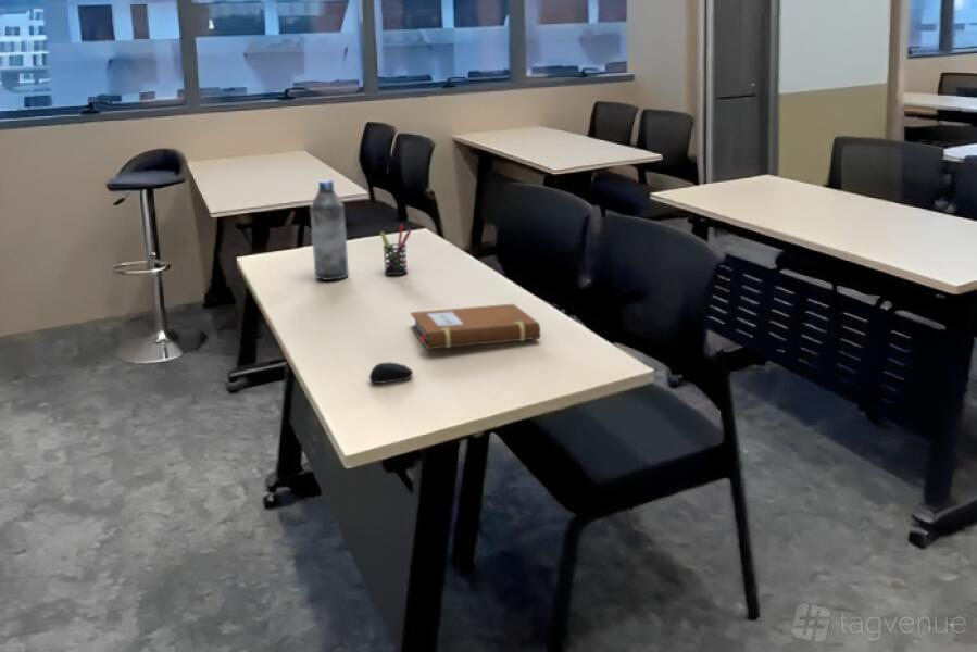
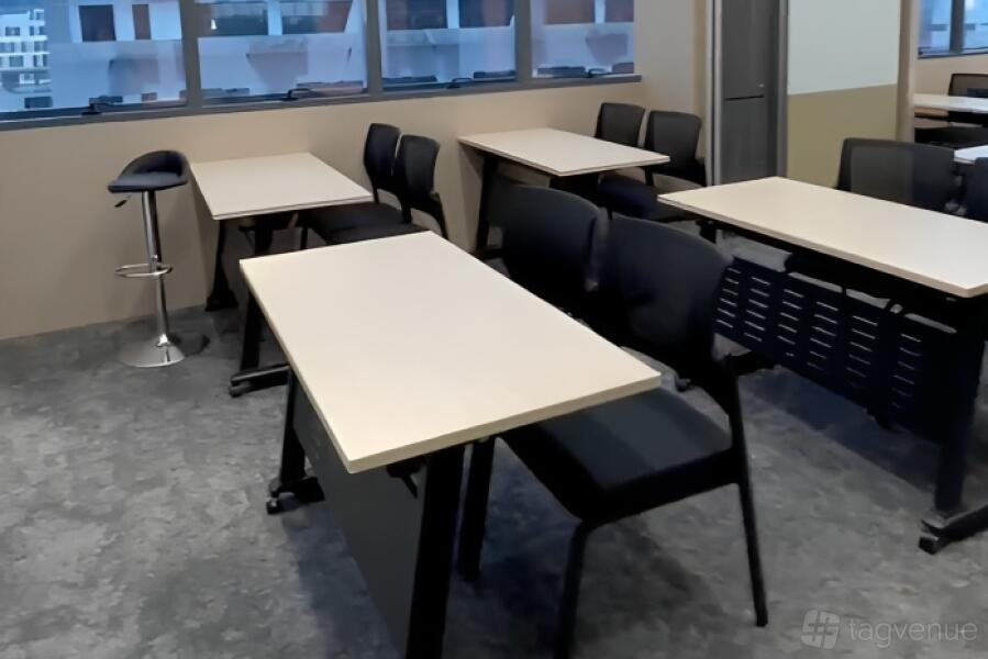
- computer mouse [368,361,414,385]
- notebook [410,303,541,350]
- water bottle [309,179,350,281]
- pen holder [379,223,413,276]
